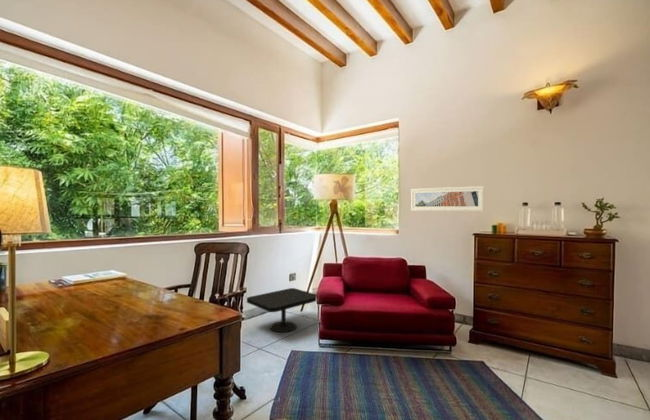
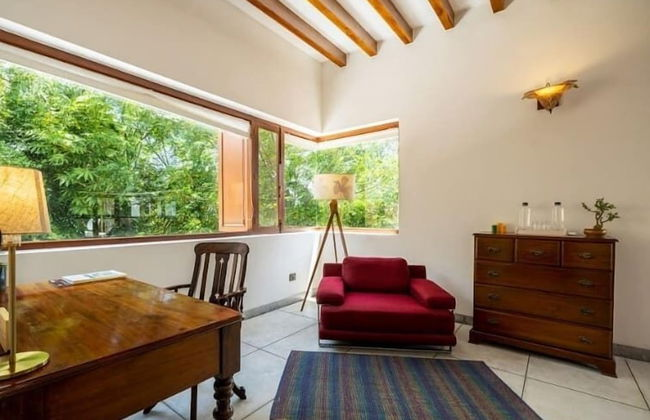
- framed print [410,185,485,212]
- side table [246,287,317,333]
